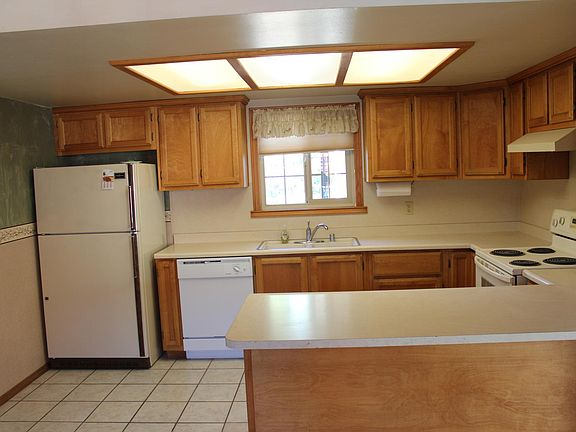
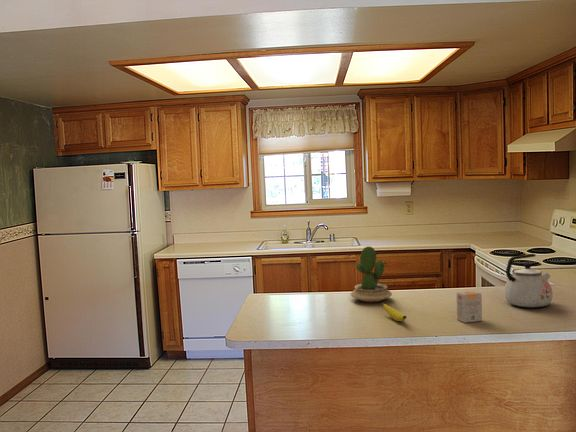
+ banana [380,302,408,322]
+ potted cactus [350,245,393,303]
+ kettle [503,253,554,308]
+ tea box [456,290,483,324]
